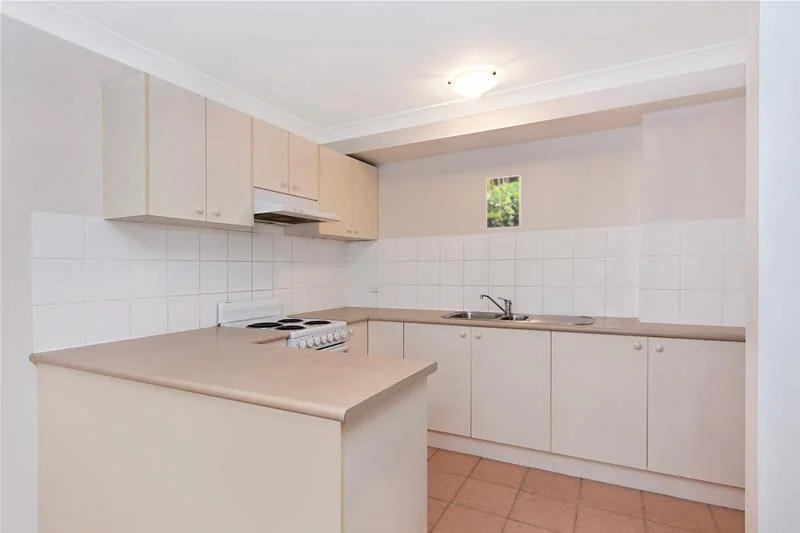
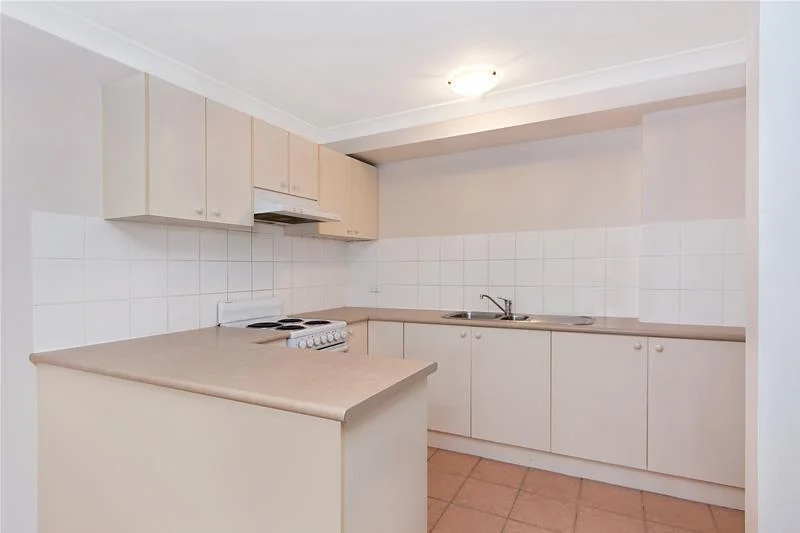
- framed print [485,174,522,230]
